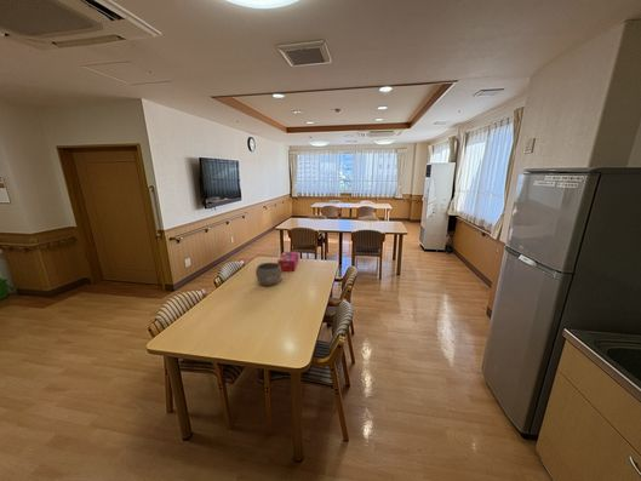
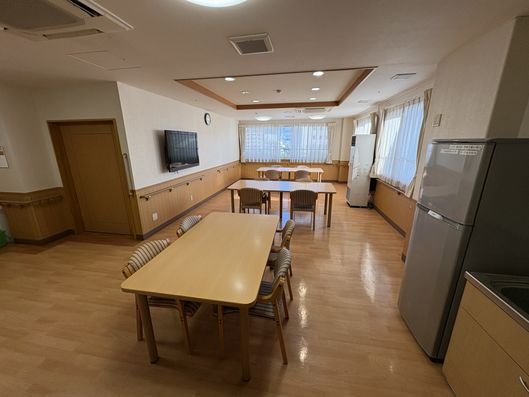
- tissue box [276,251,299,273]
- bowl [254,262,284,286]
